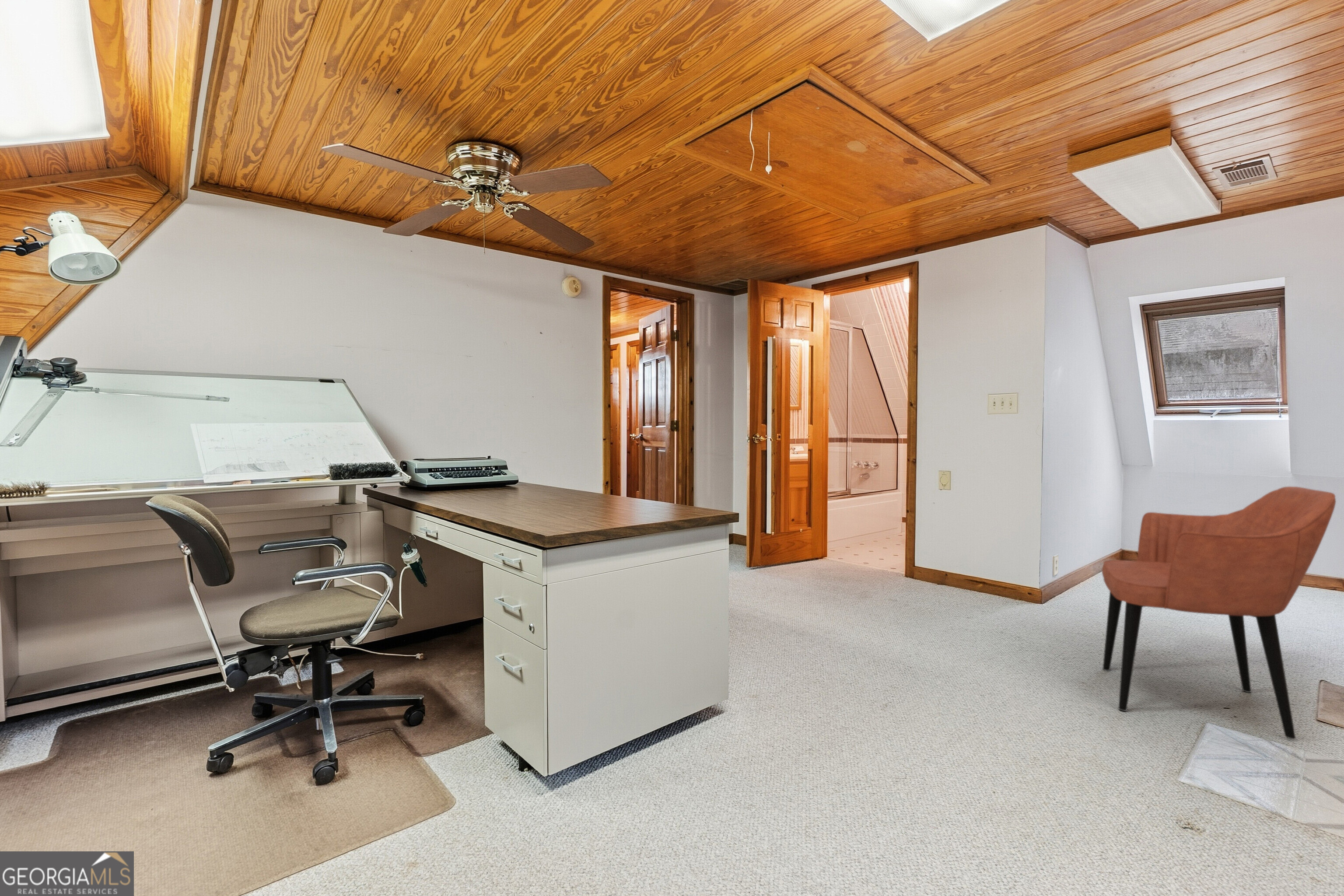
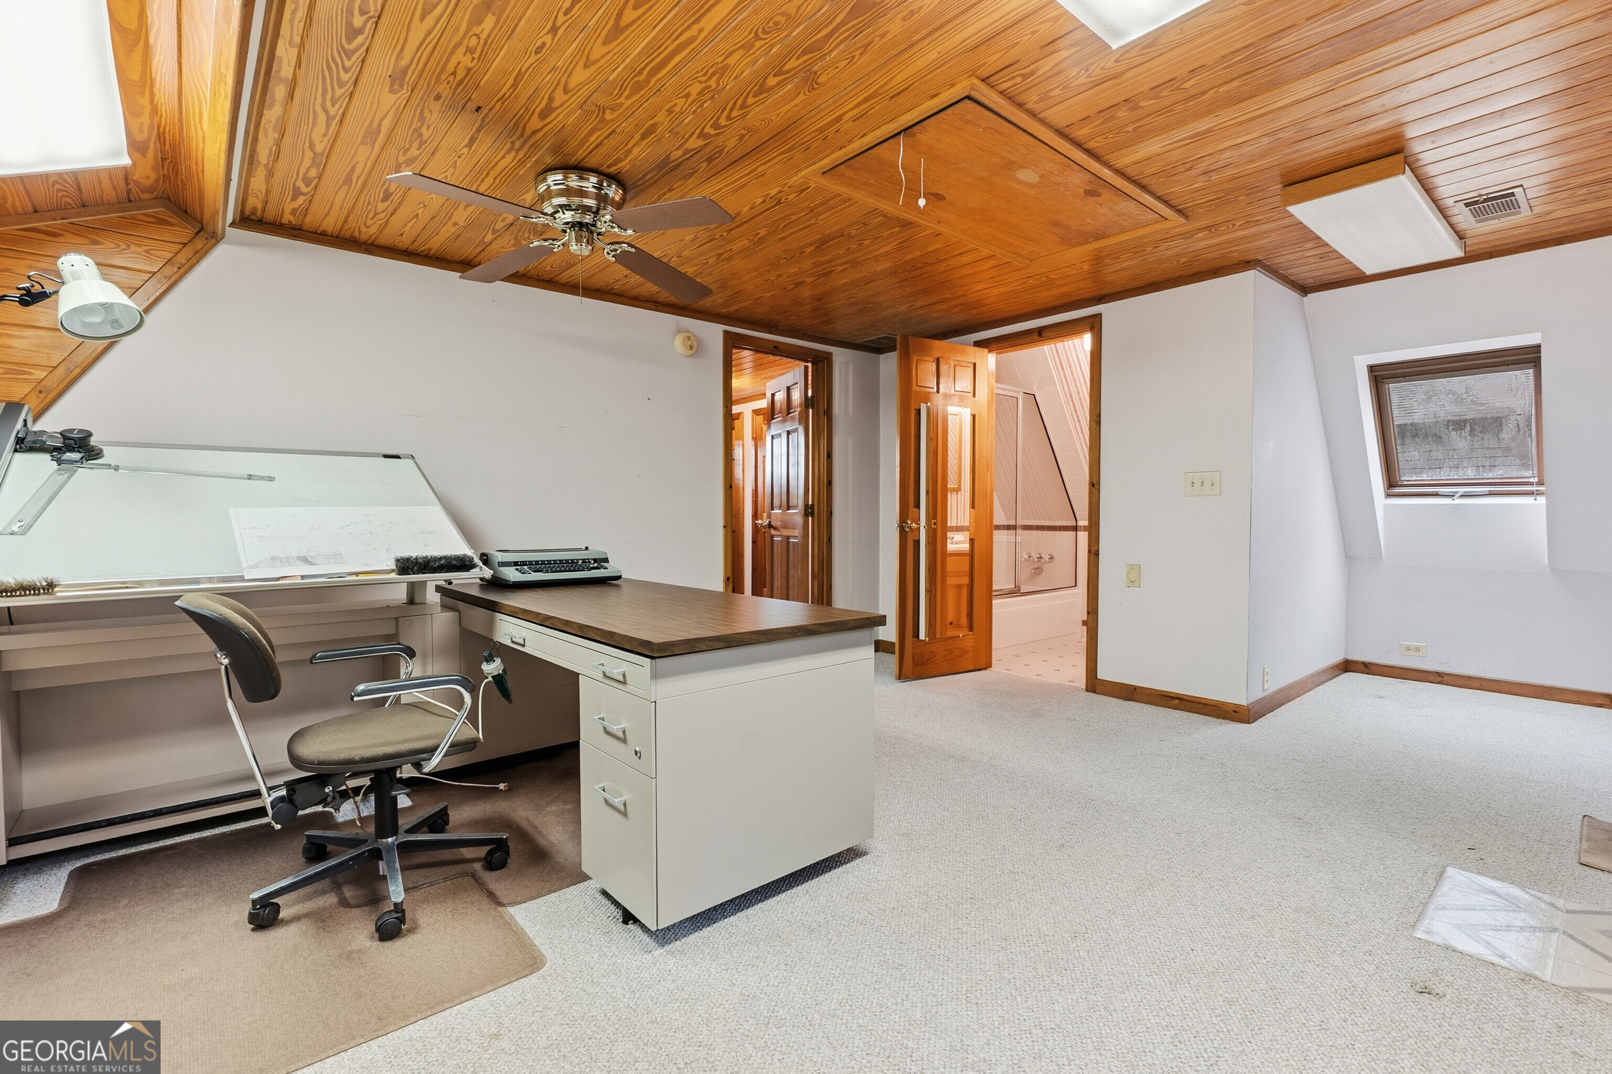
- armchair [1102,486,1336,740]
